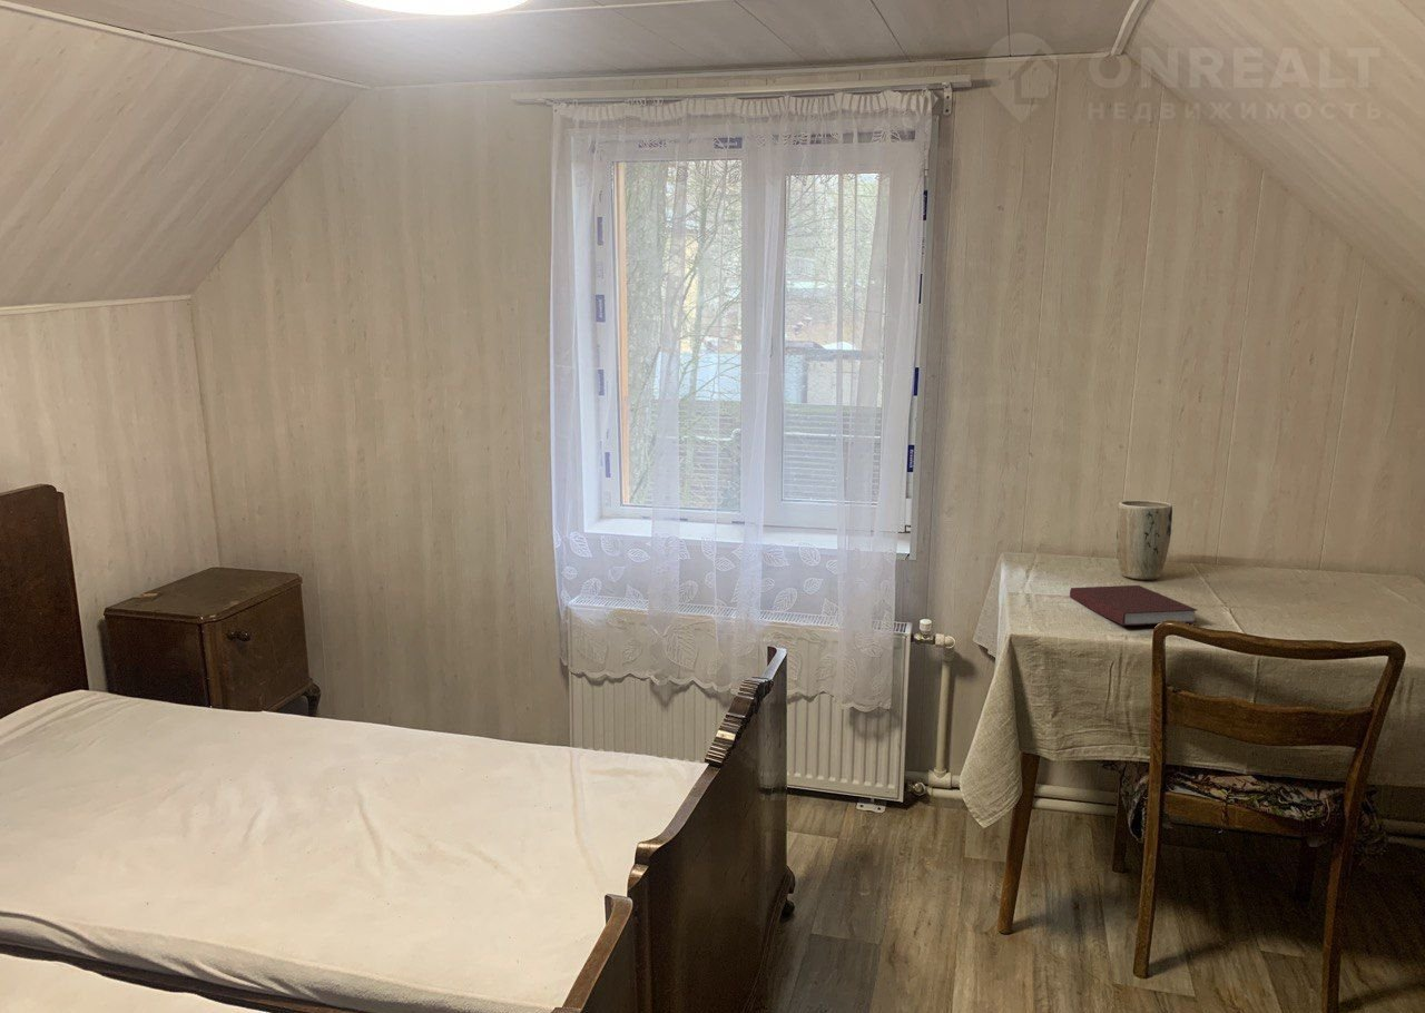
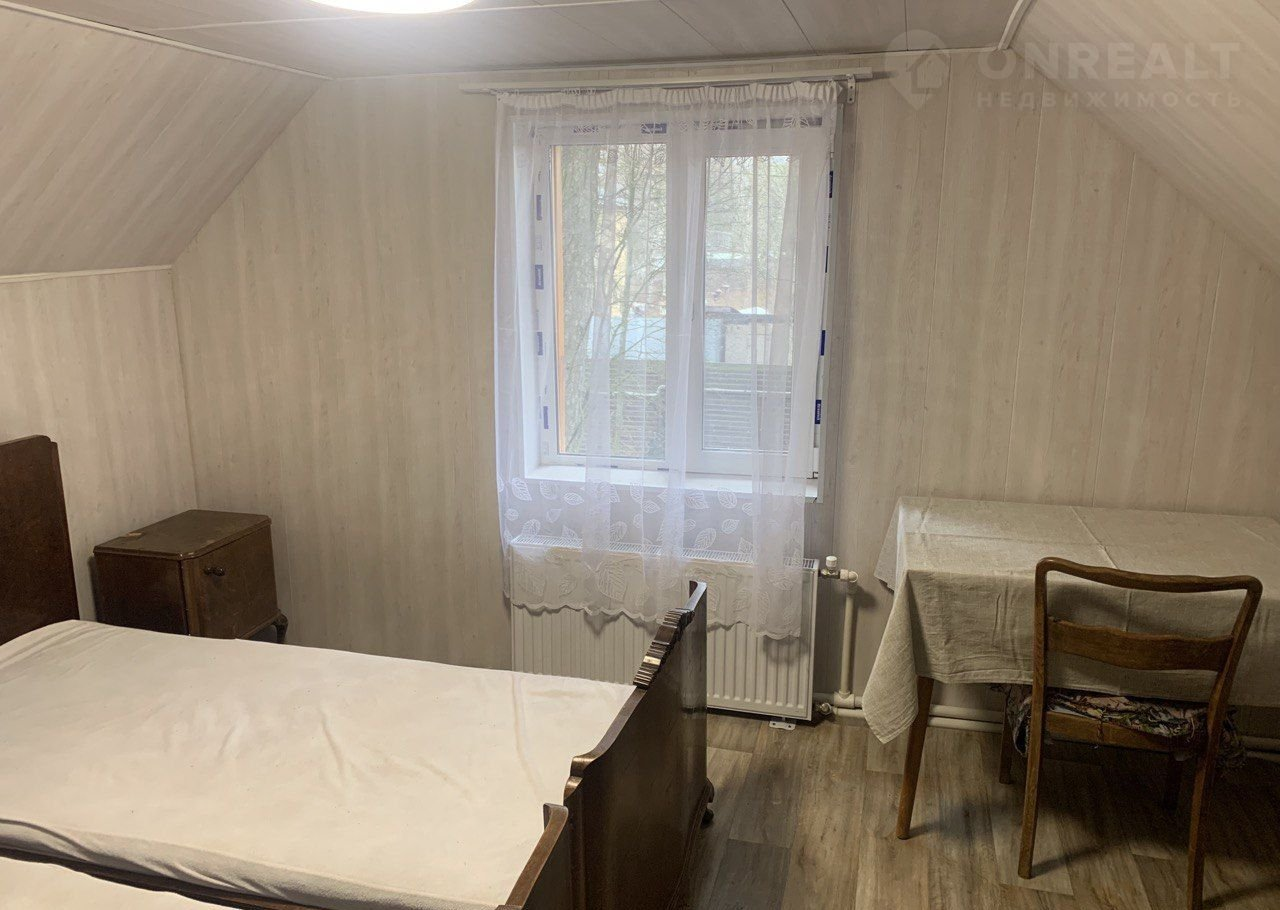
- plant pot [1116,499,1173,581]
- notebook [1069,584,1199,627]
